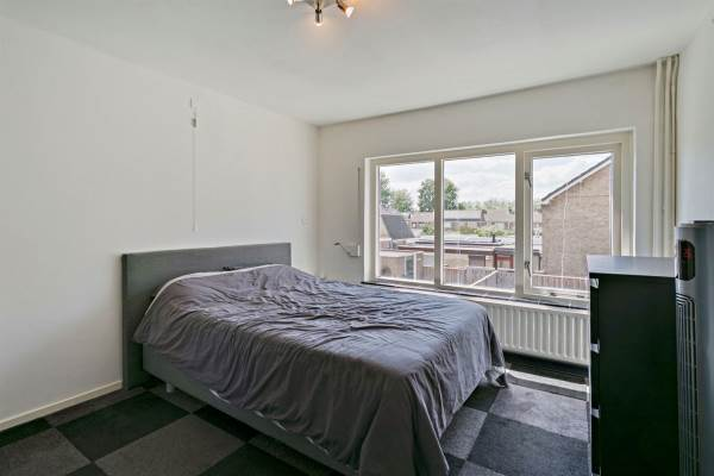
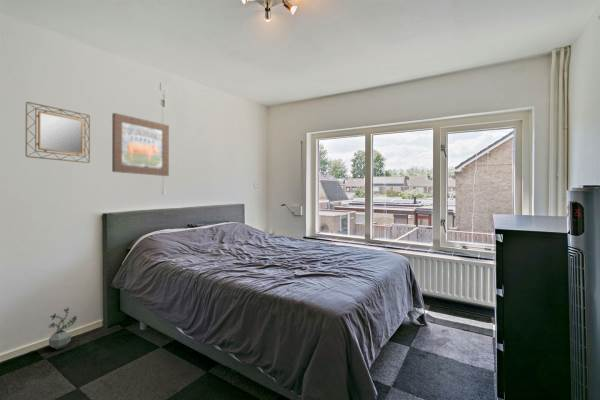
+ wall art [111,112,170,177]
+ home mirror [25,101,91,164]
+ potted plant [48,307,78,350]
